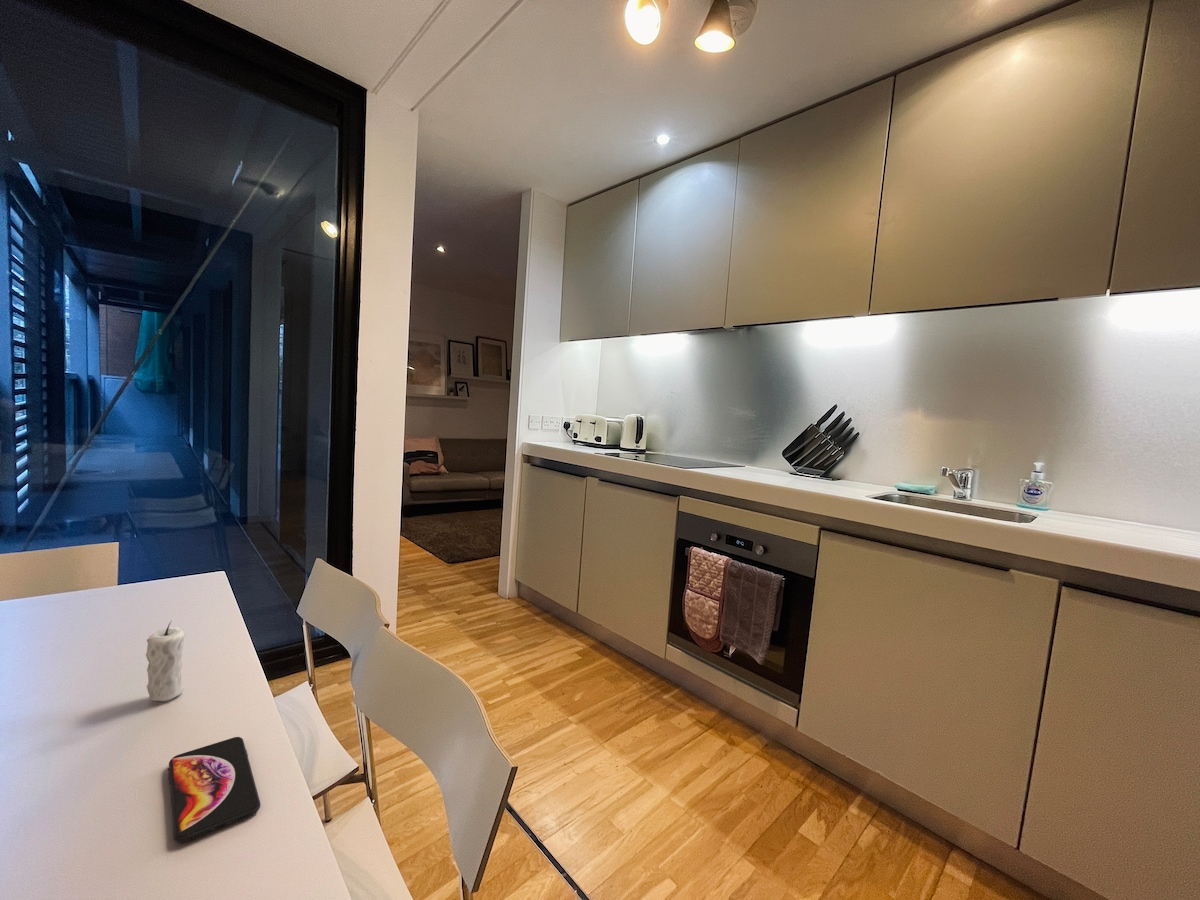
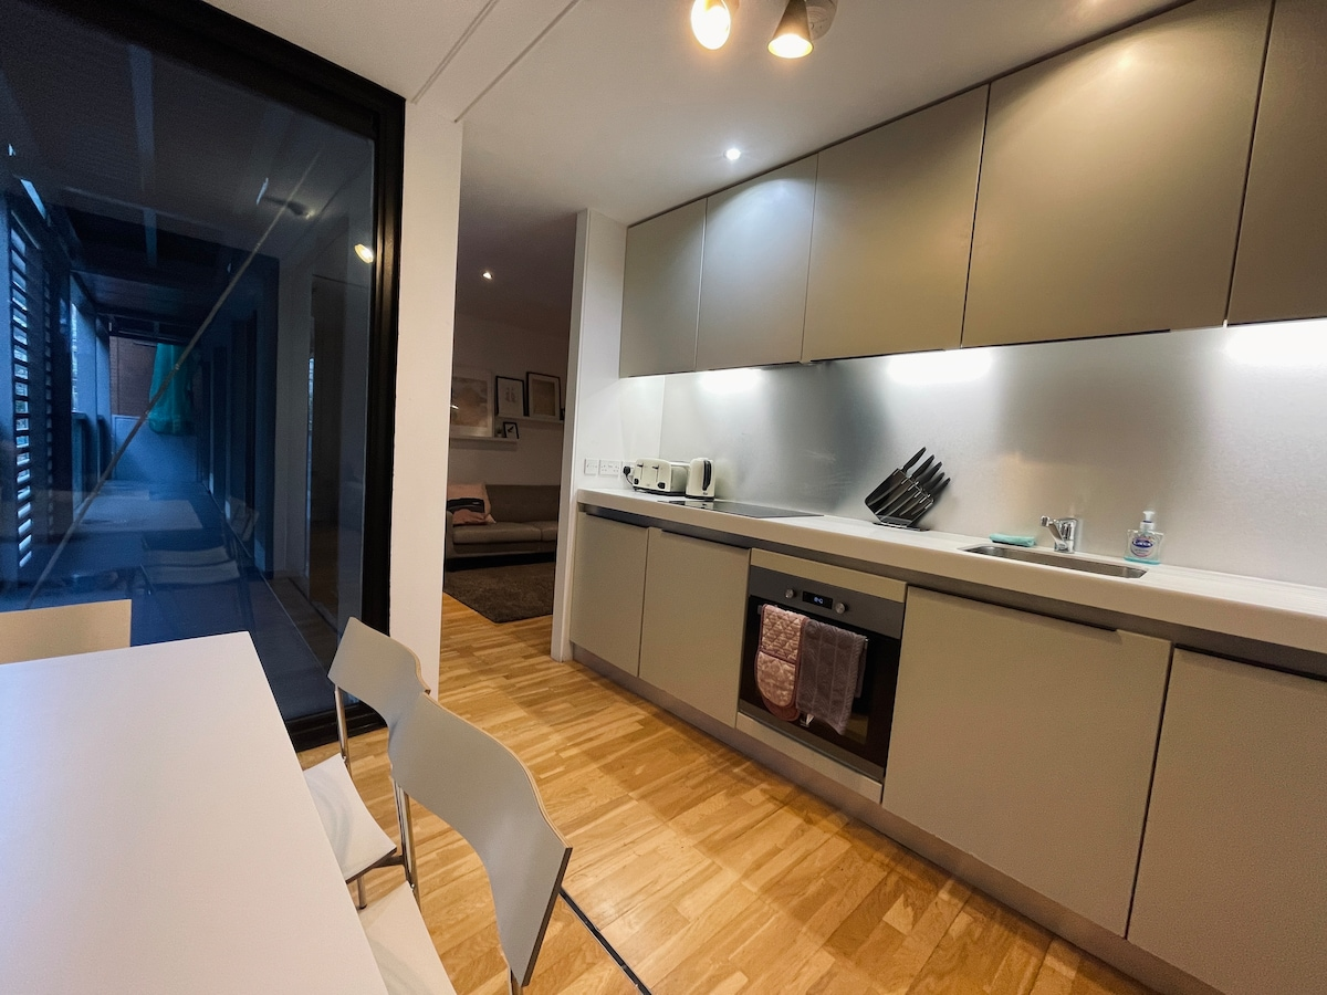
- candle [145,621,185,702]
- smartphone [167,736,262,843]
